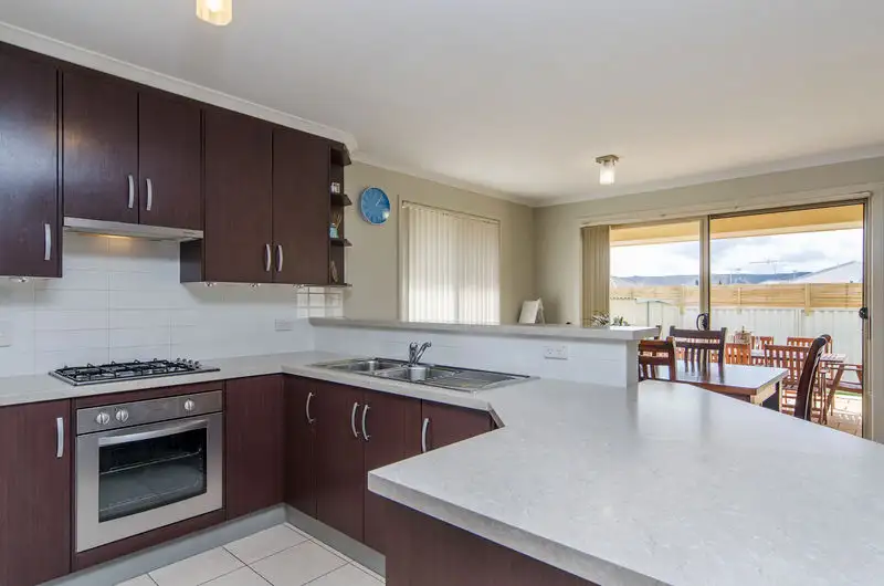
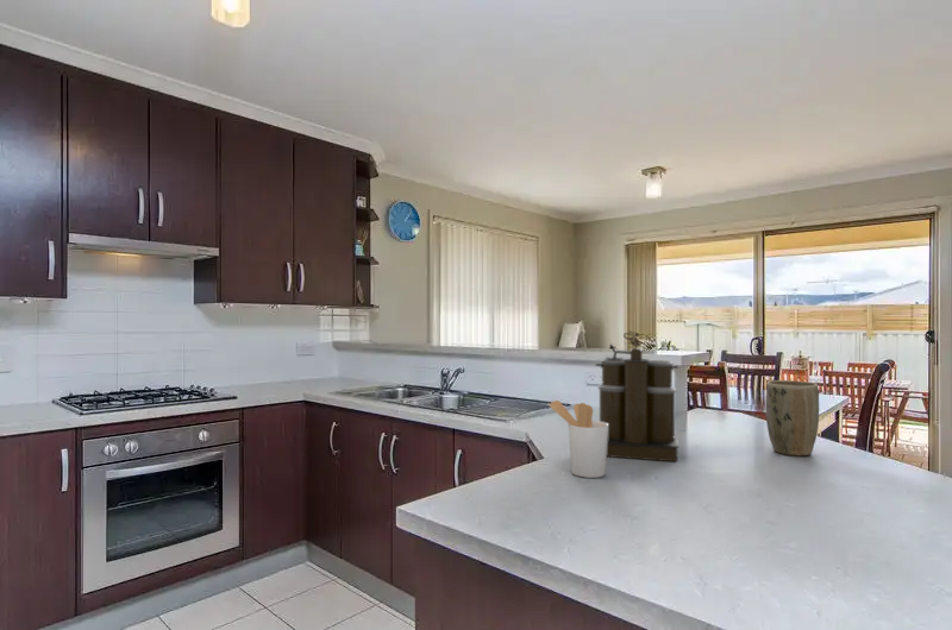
+ plant pot [764,379,820,456]
+ coffee maker [594,329,681,462]
+ utensil holder [546,399,608,479]
